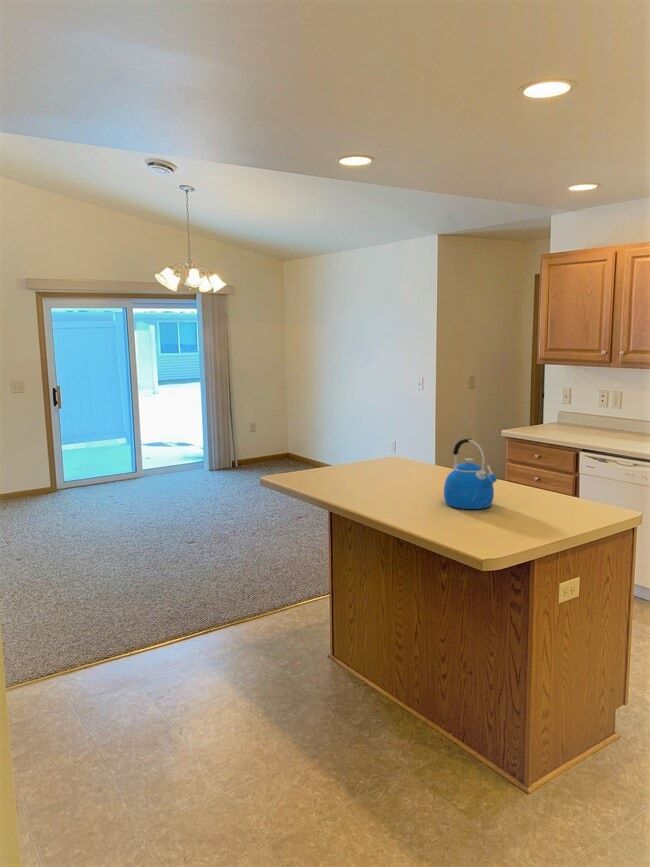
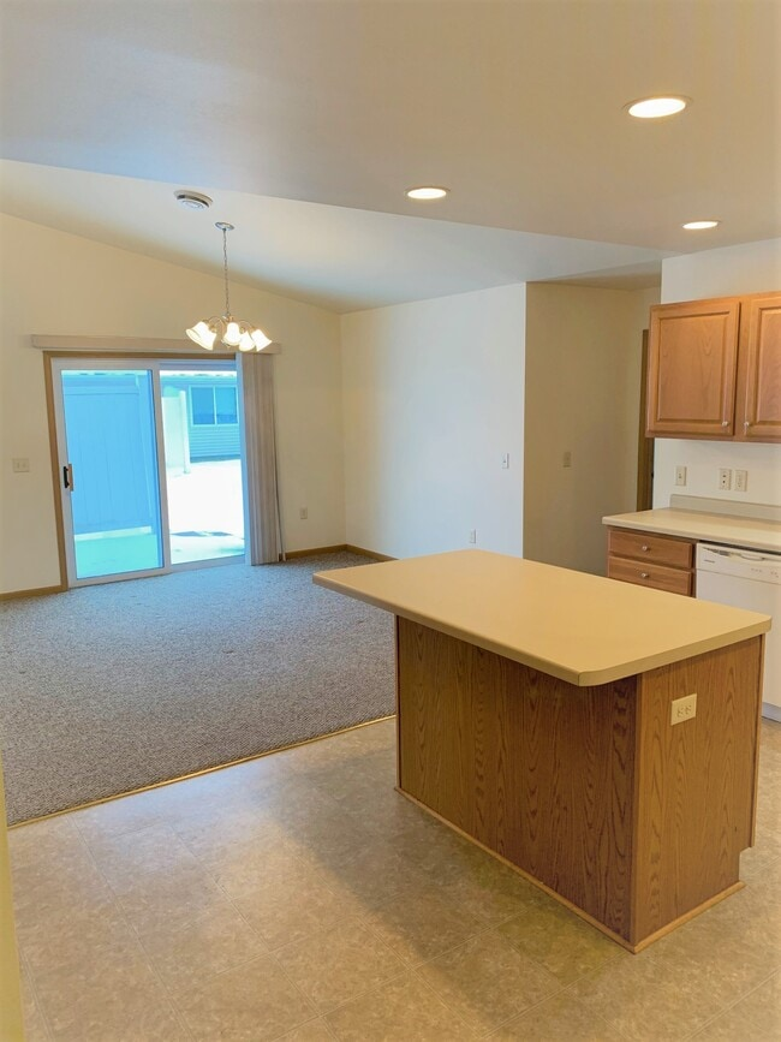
- kettle [443,438,498,510]
